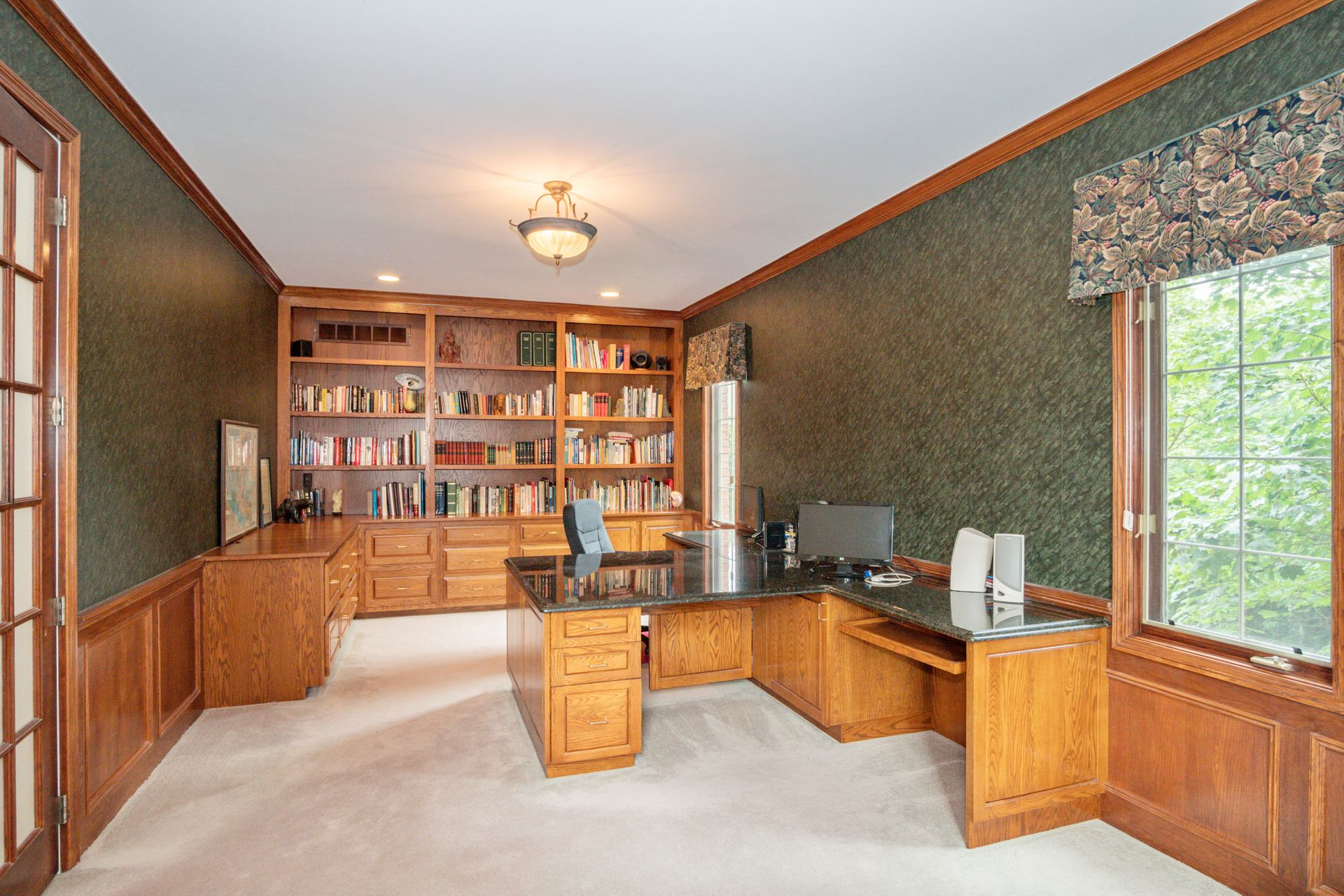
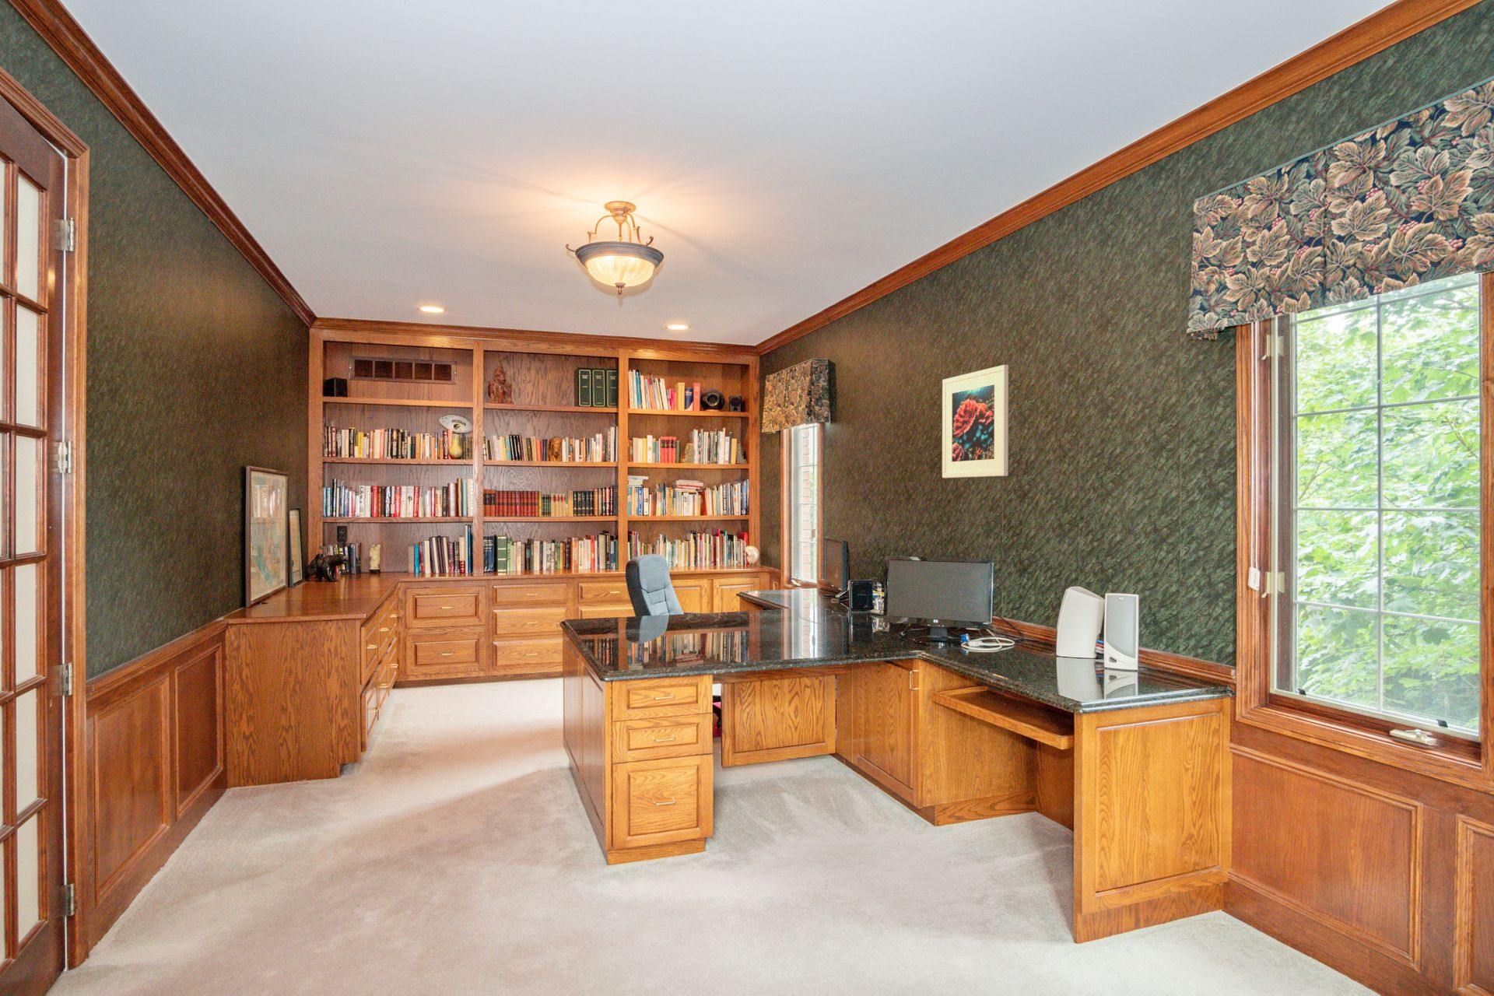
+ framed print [942,365,1009,478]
